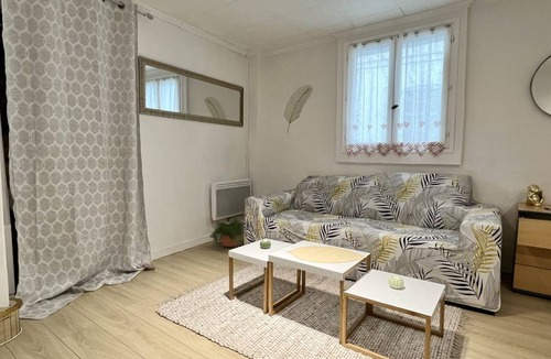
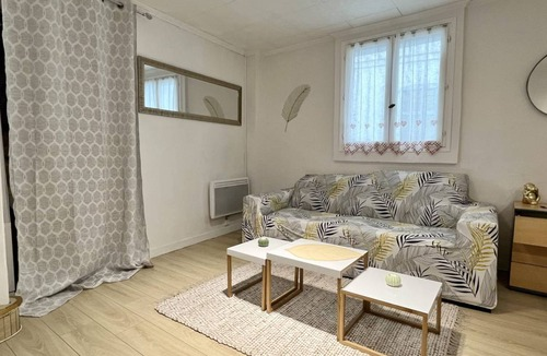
- potted plant [208,216,246,248]
